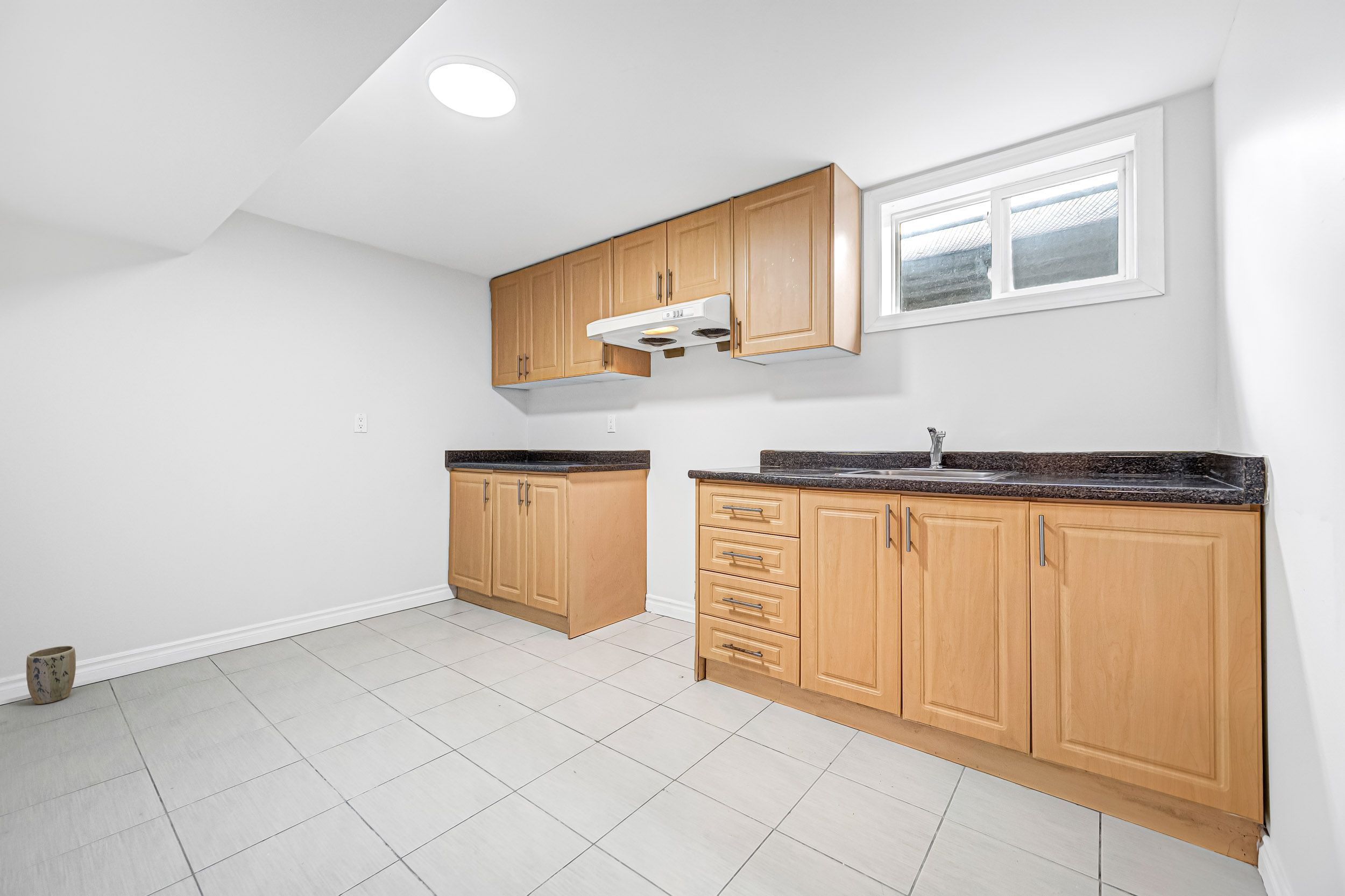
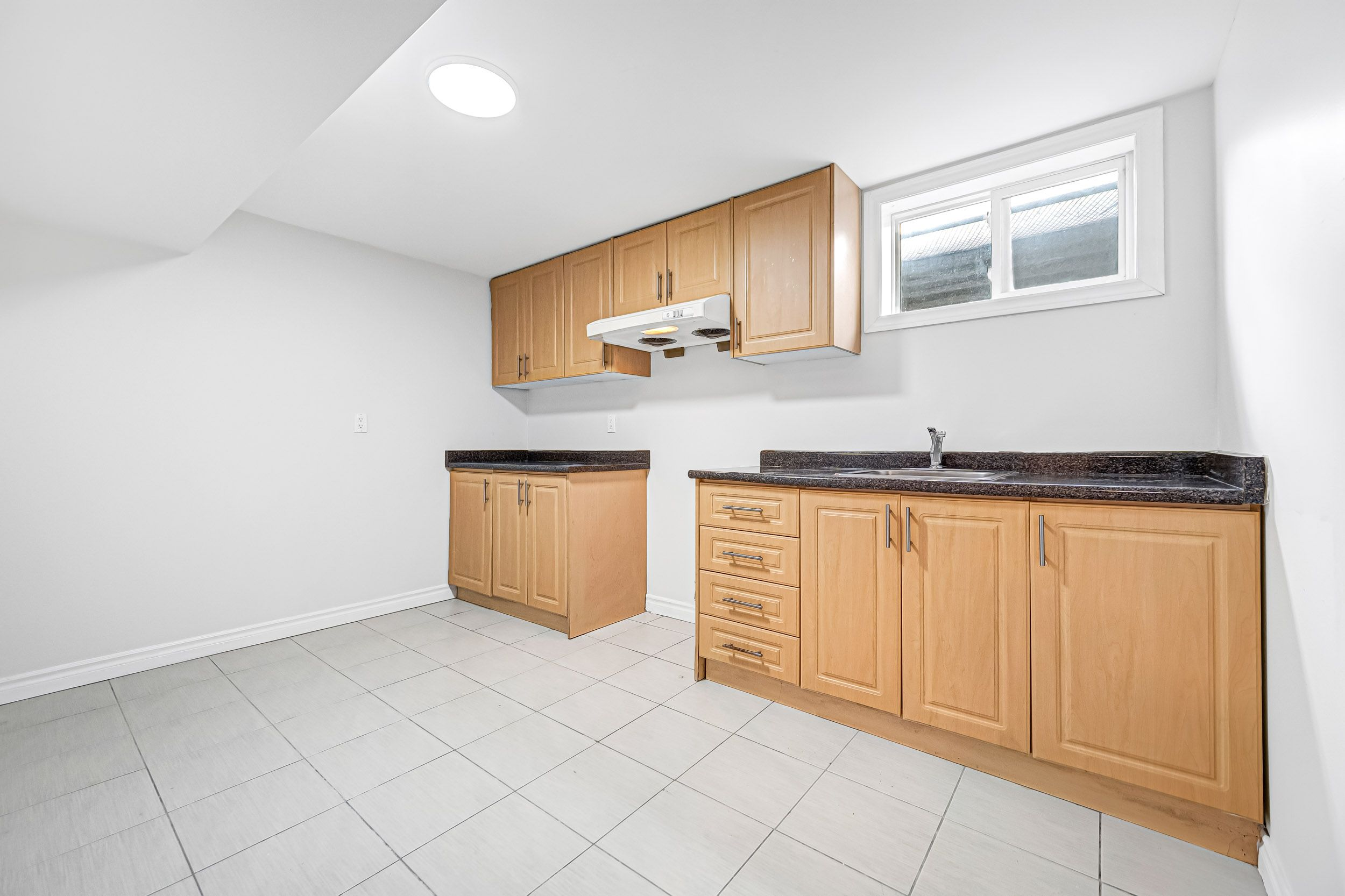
- plant pot [26,645,76,705]
